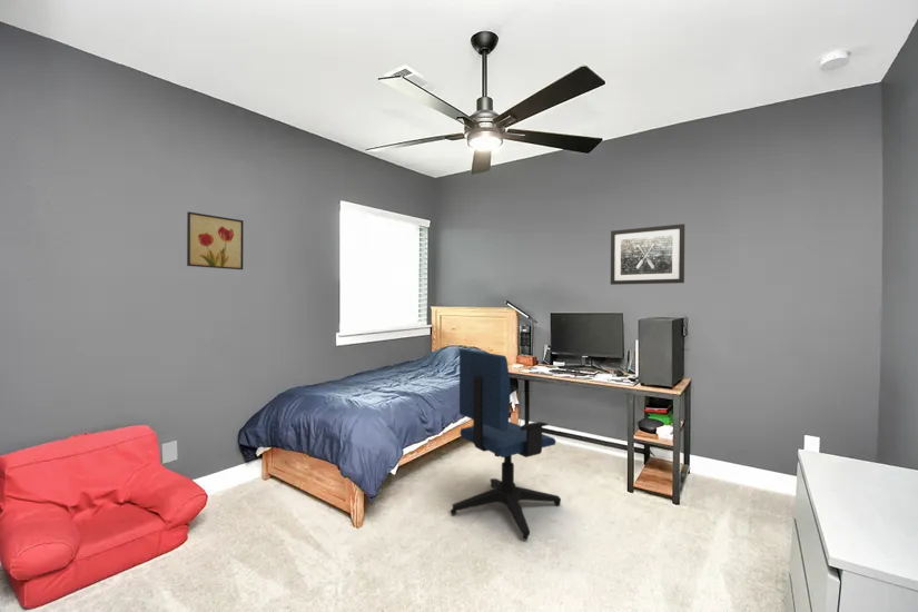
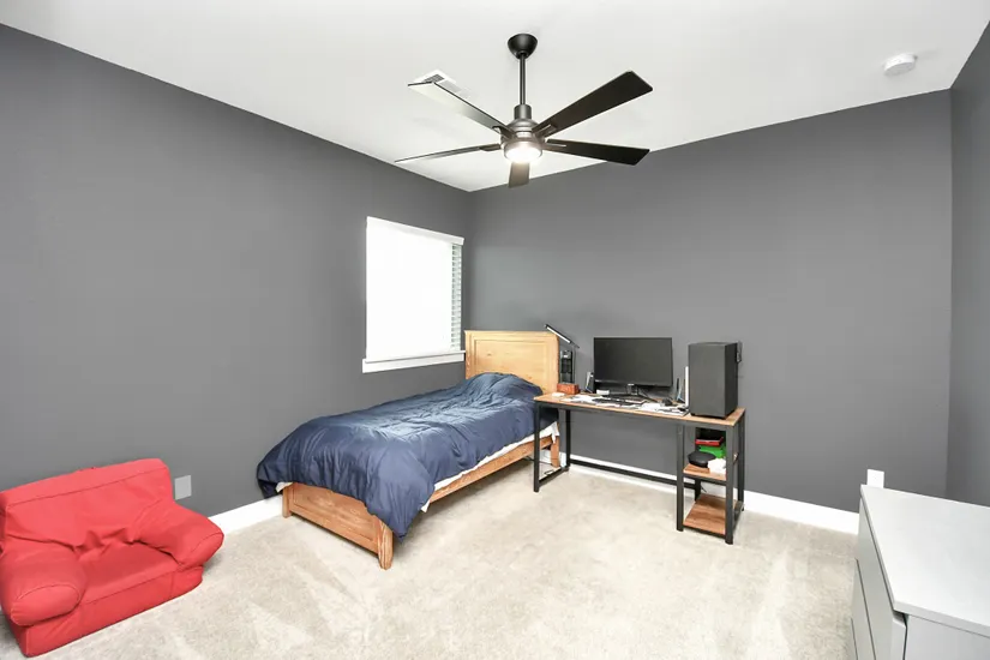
- wall art [186,210,245,270]
- wall art [610,223,685,286]
- office chair [450,347,562,541]
